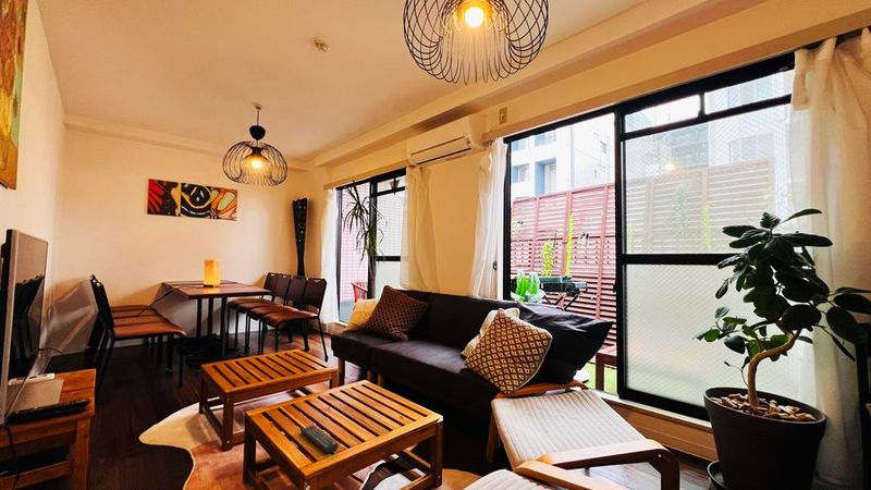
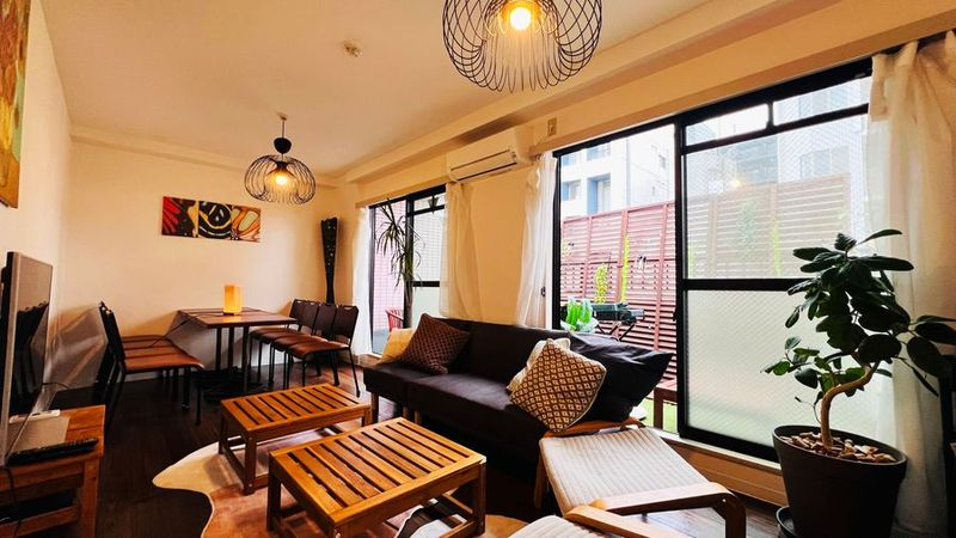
- remote control [298,425,340,454]
